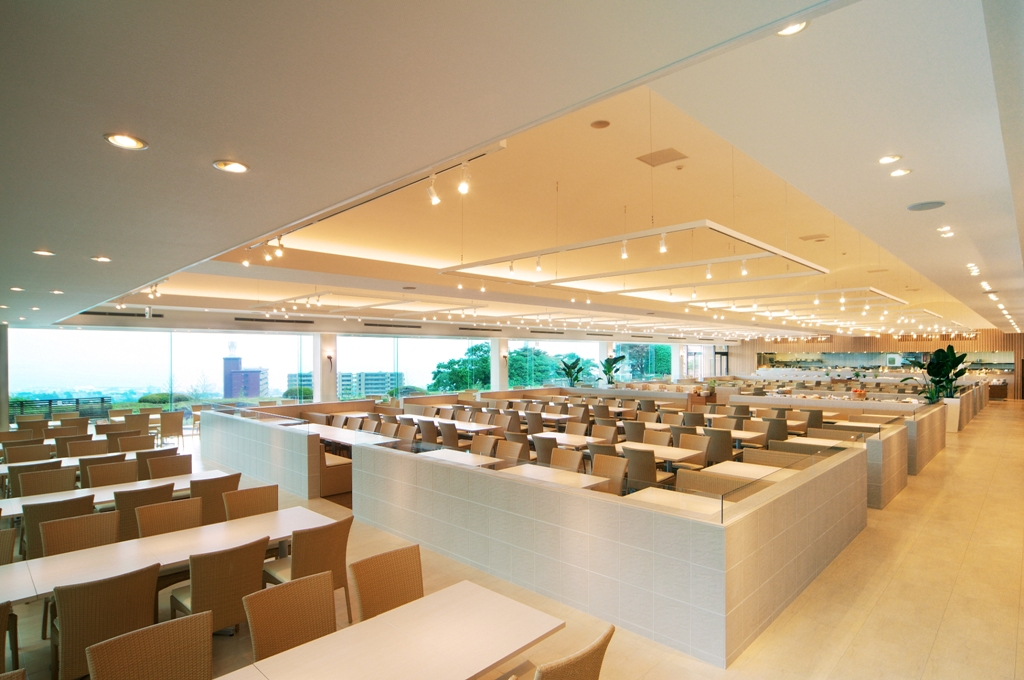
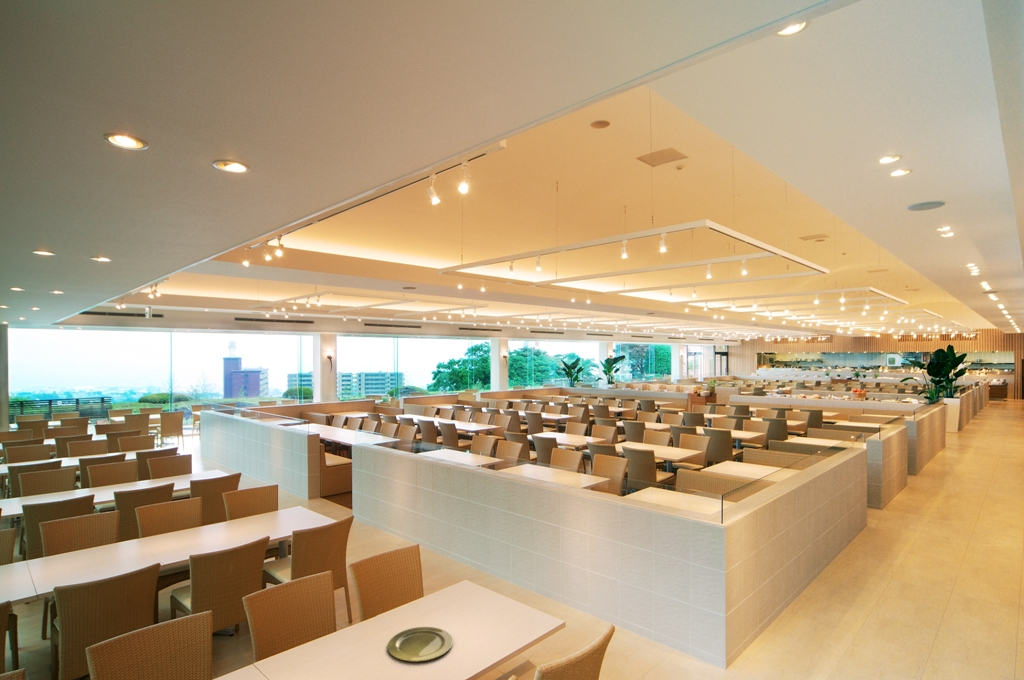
+ plate [387,626,454,663]
